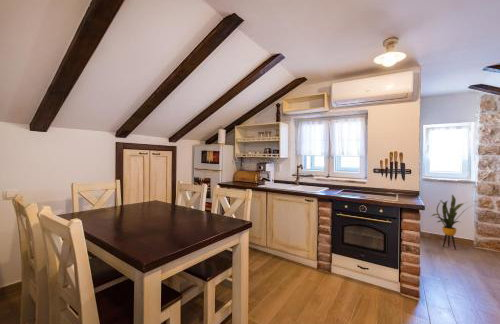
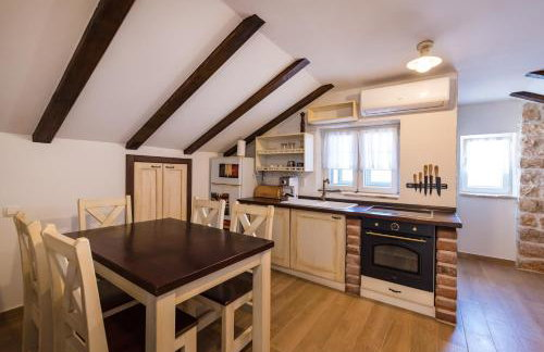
- house plant [431,194,474,250]
